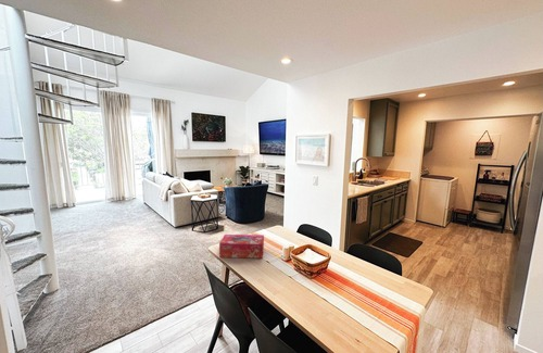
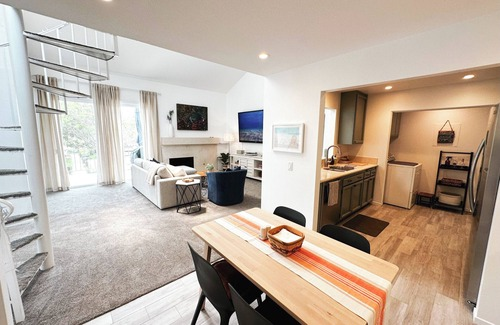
- tissue box [218,234,265,260]
